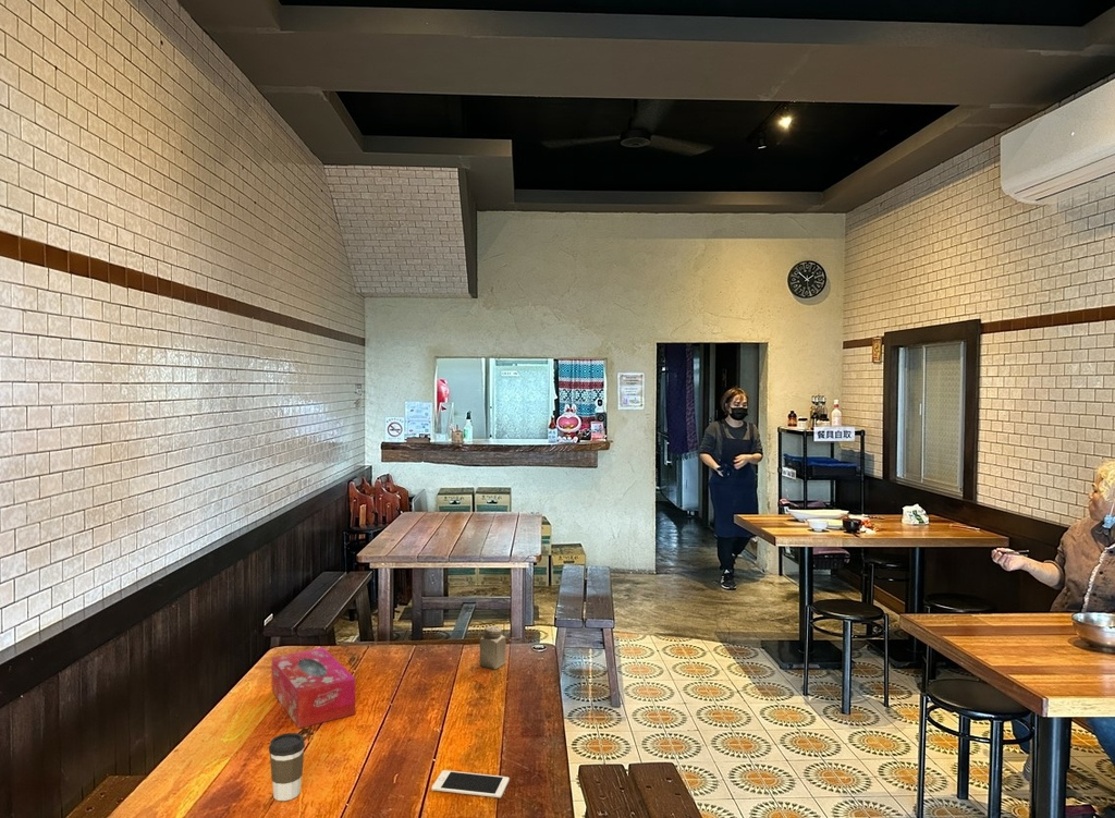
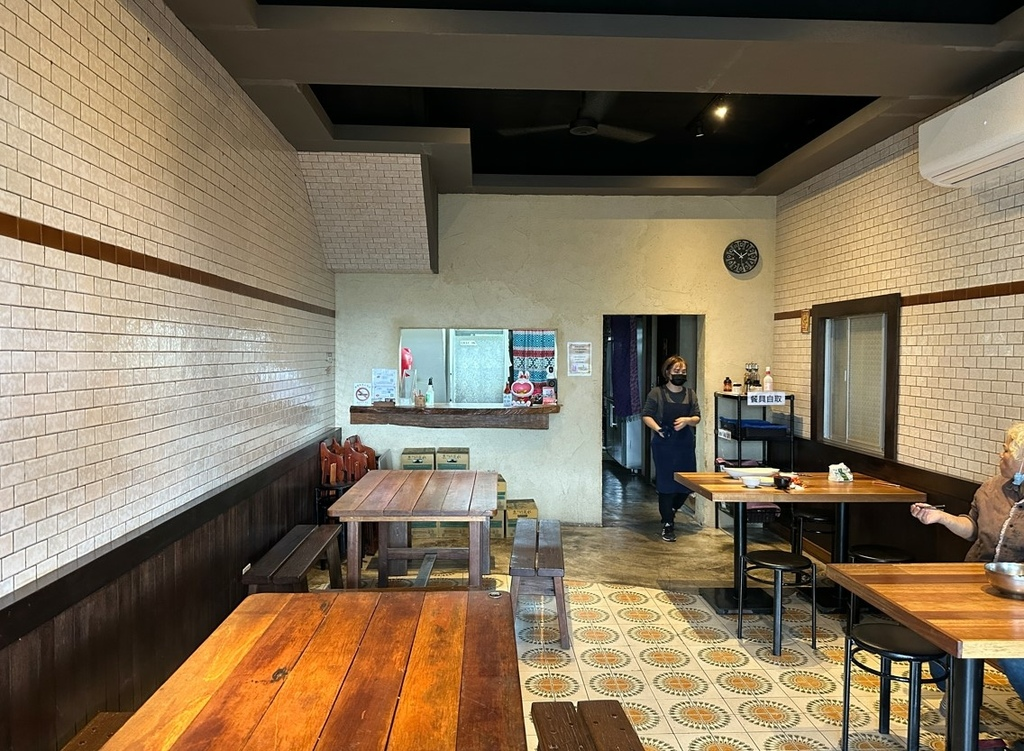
- cell phone [431,769,511,798]
- coffee cup [268,732,306,802]
- tissue box [271,647,356,730]
- salt shaker [479,625,507,670]
